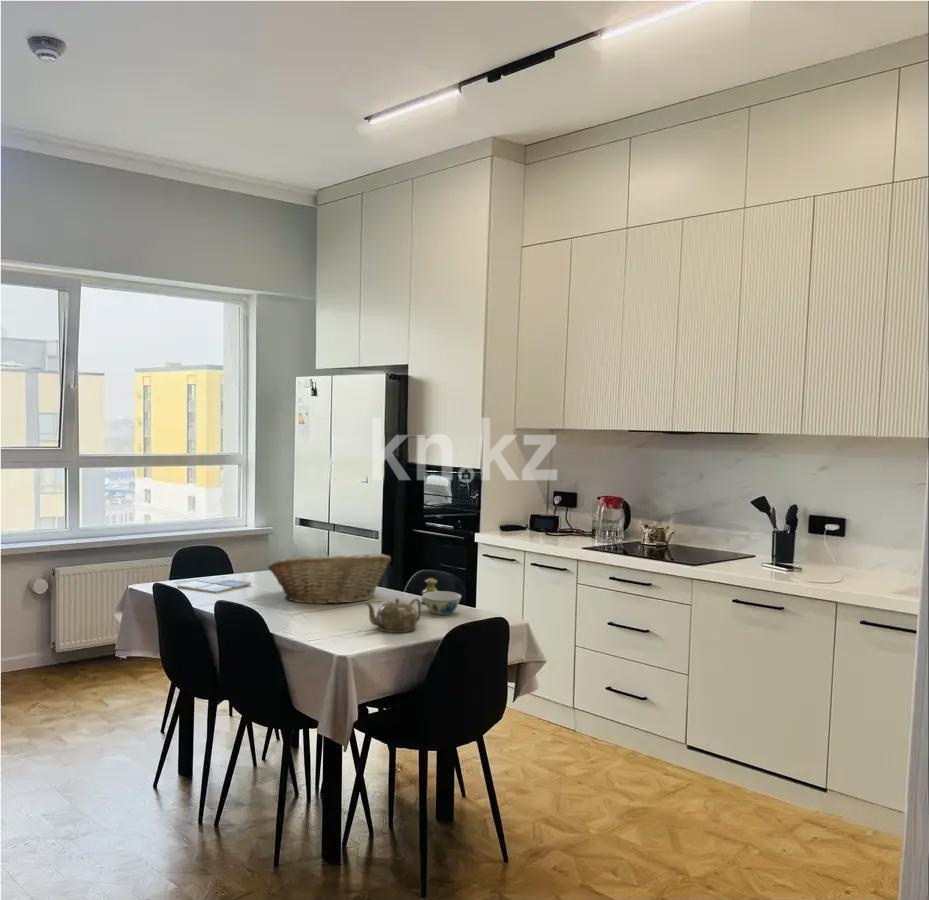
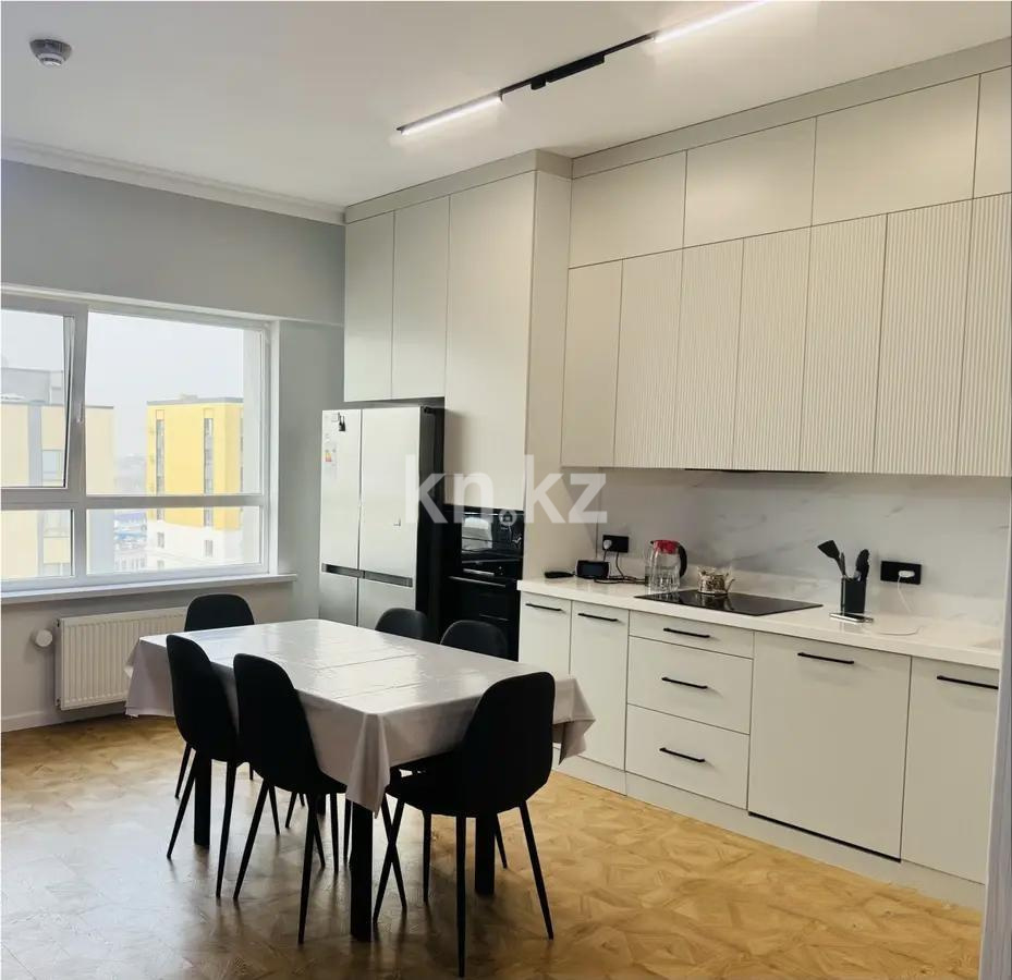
- teapot [364,597,422,634]
- drink coaster [176,576,252,594]
- chinaware [422,590,462,616]
- salt shaker [421,577,439,605]
- fruit basket [266,550,392,605]
